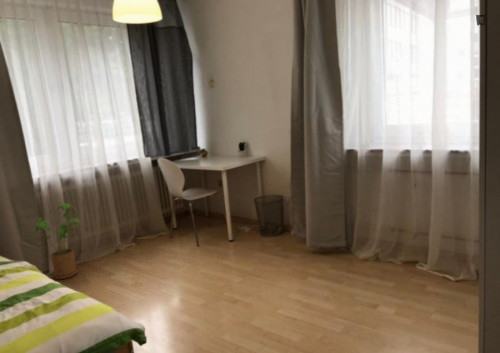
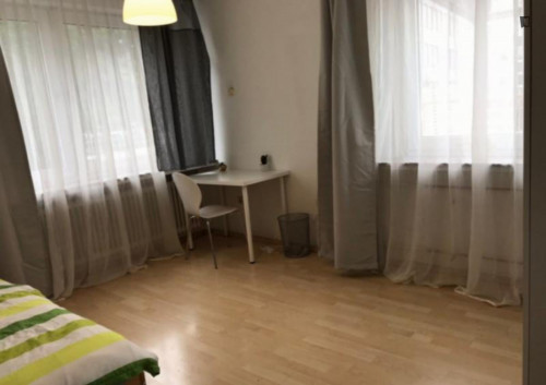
- house plant [34,203,83,280]
